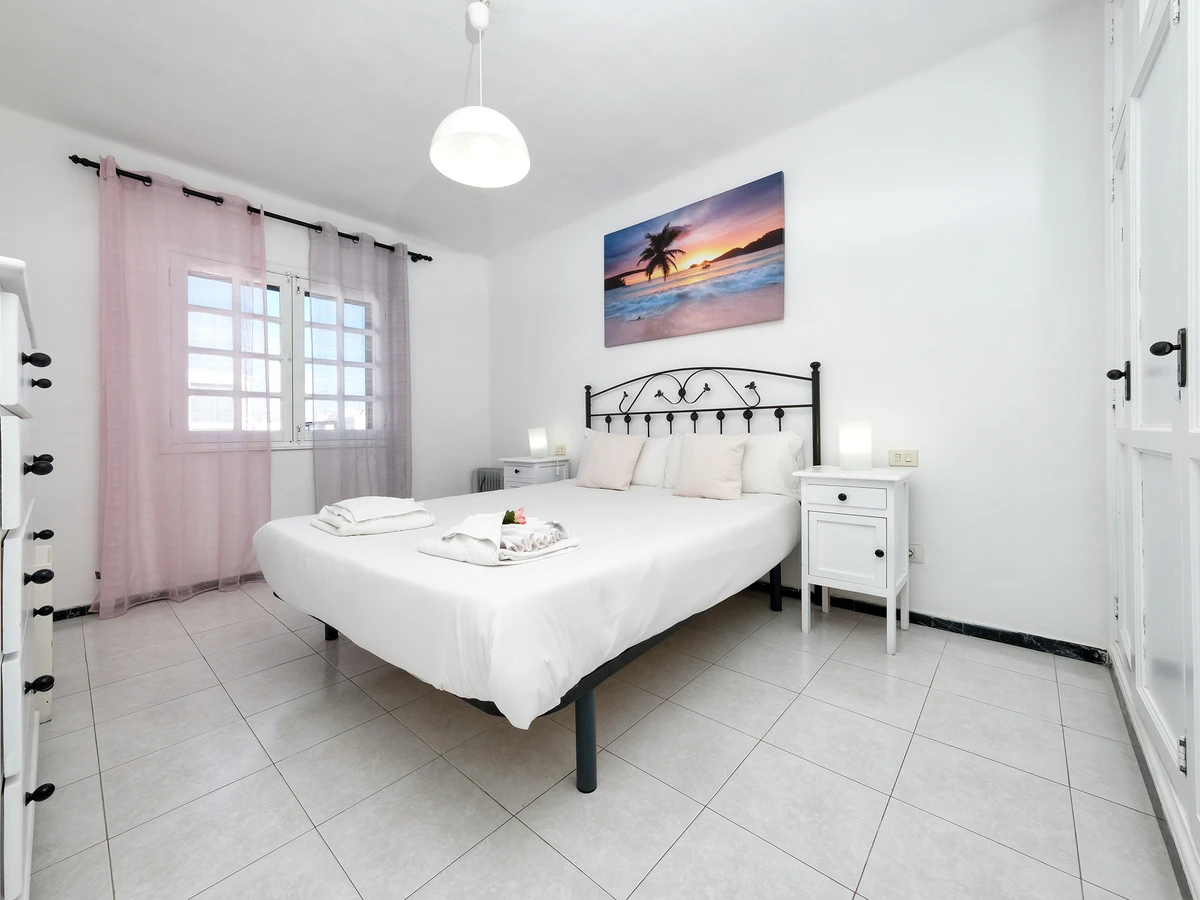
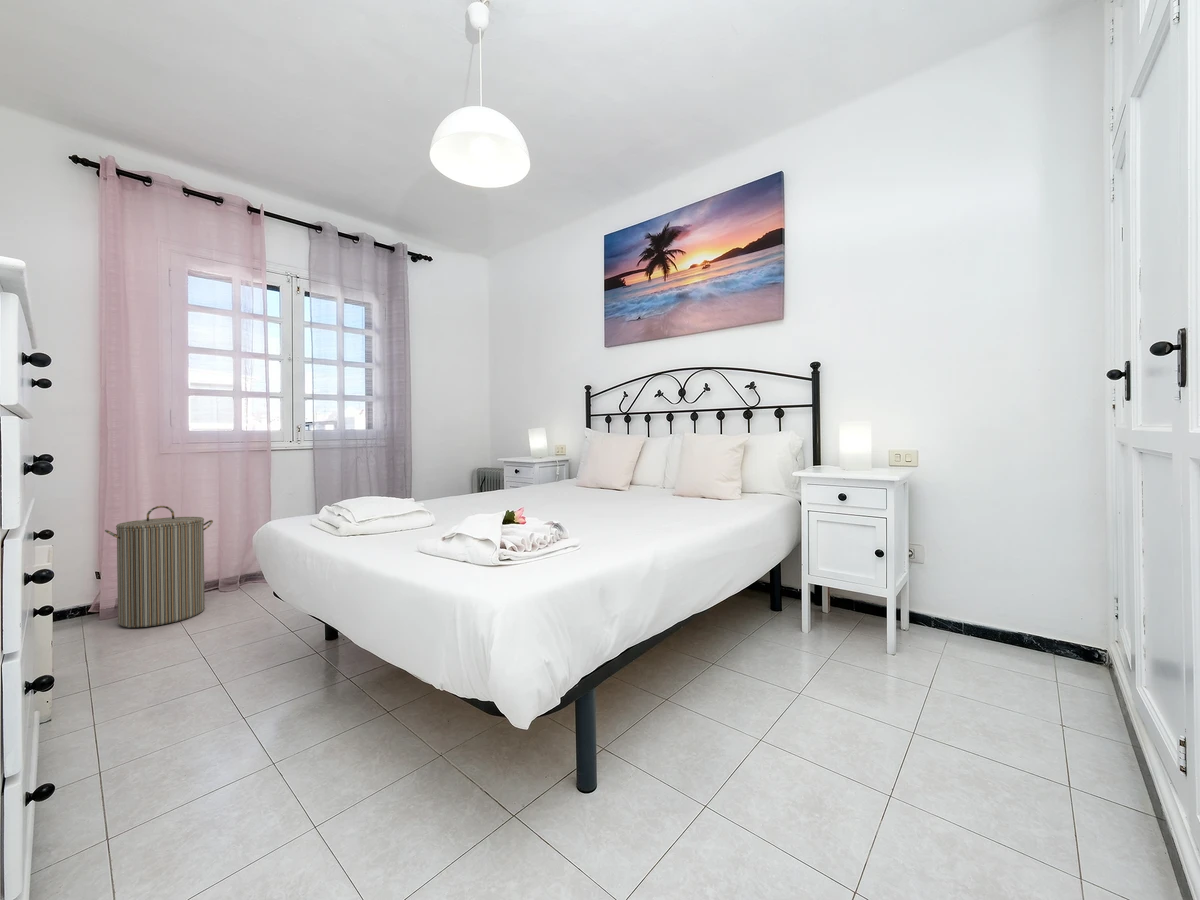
+ laundry hamper [104,505,214,628]
